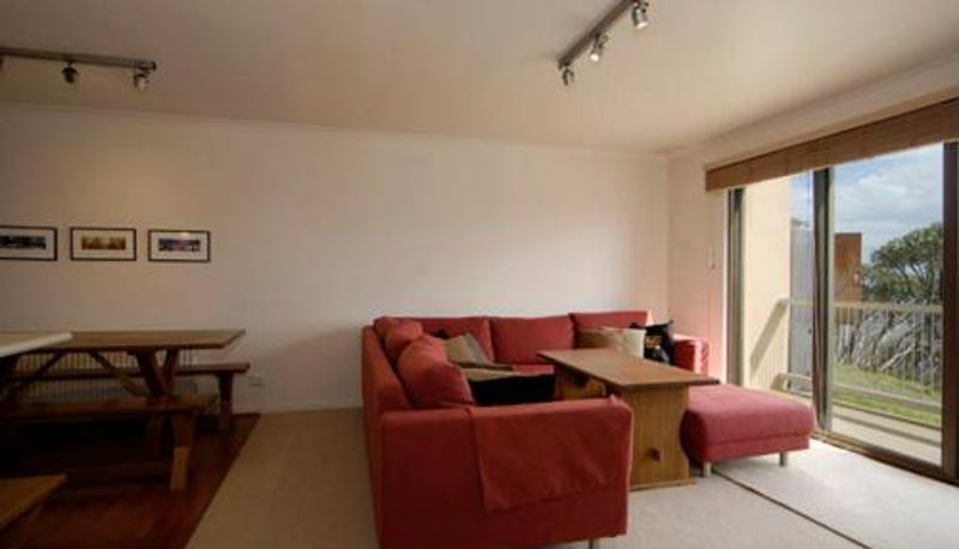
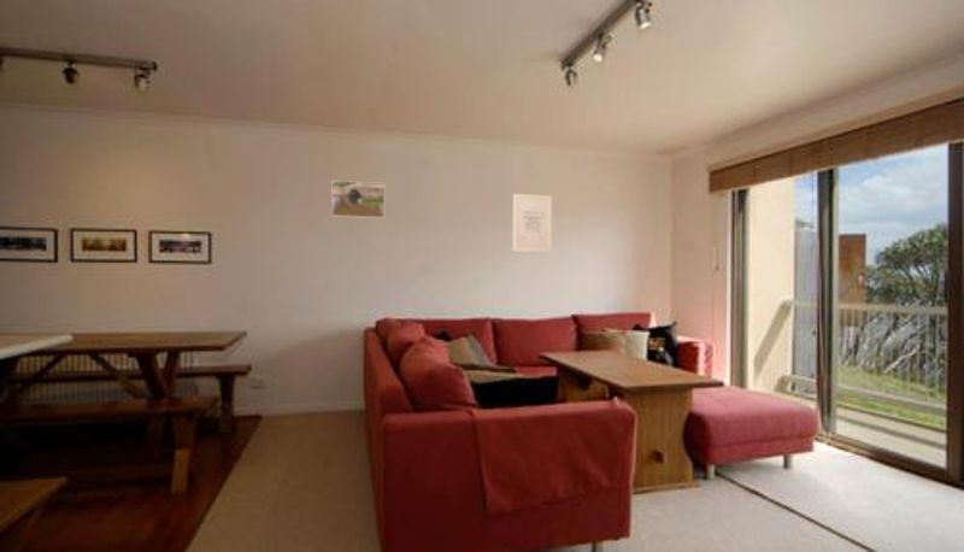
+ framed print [330,180,386,219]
+ wall art [512,193,553,253]
